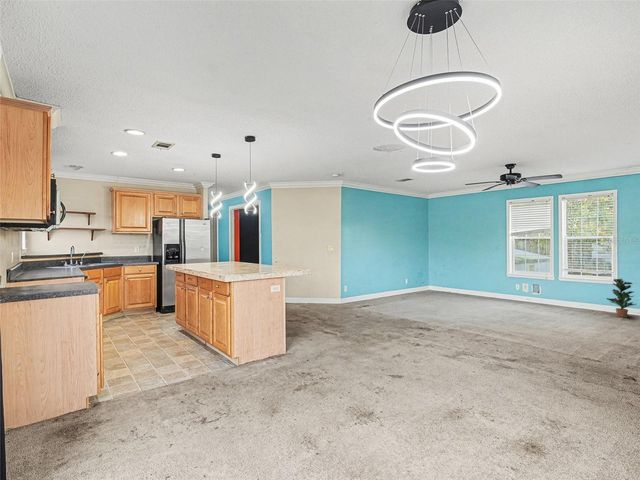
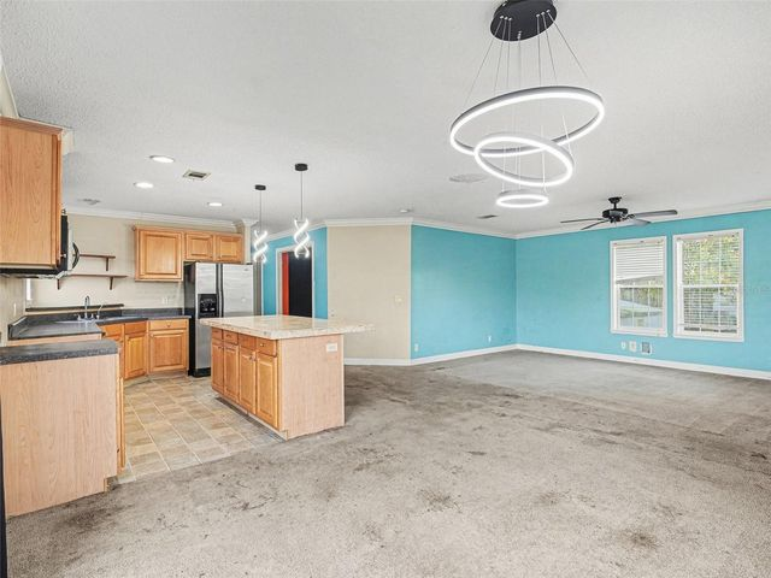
- potted plant [606,278,637,318]
